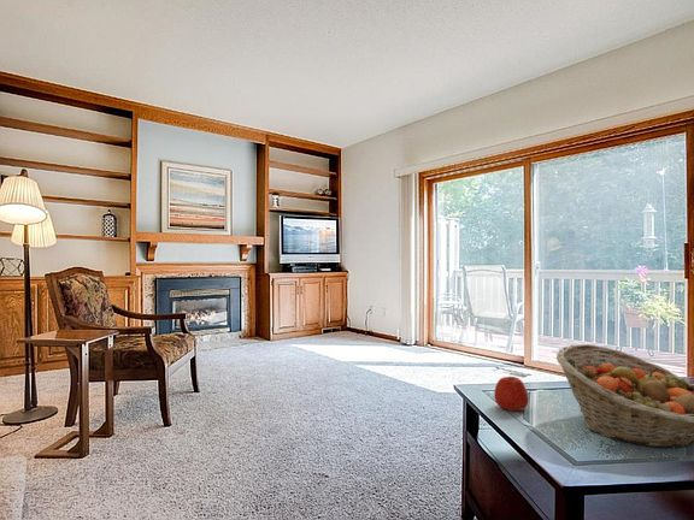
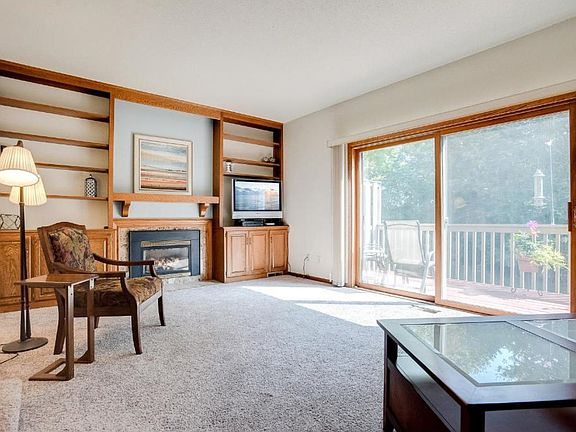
- fruit basket [555,343,694,449]
- apple [493,376,529,412]
